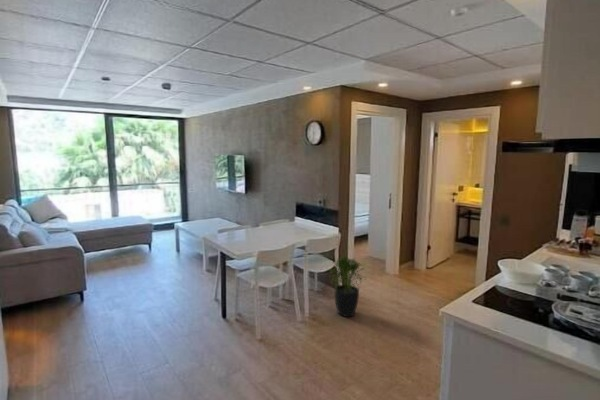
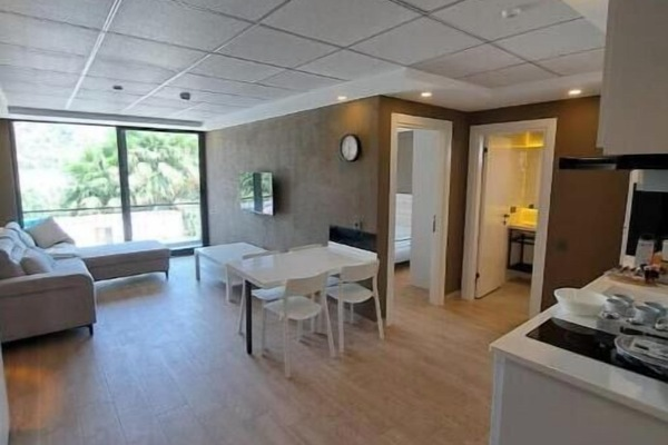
- potted plant [327,254,367,318]
